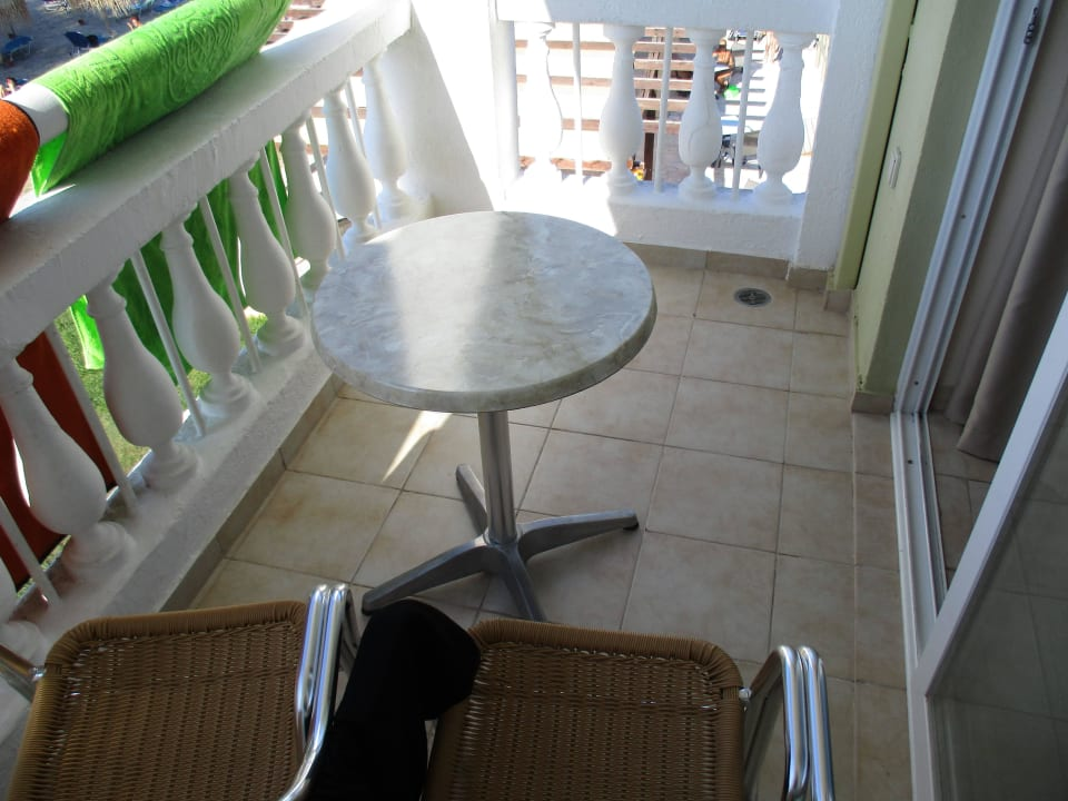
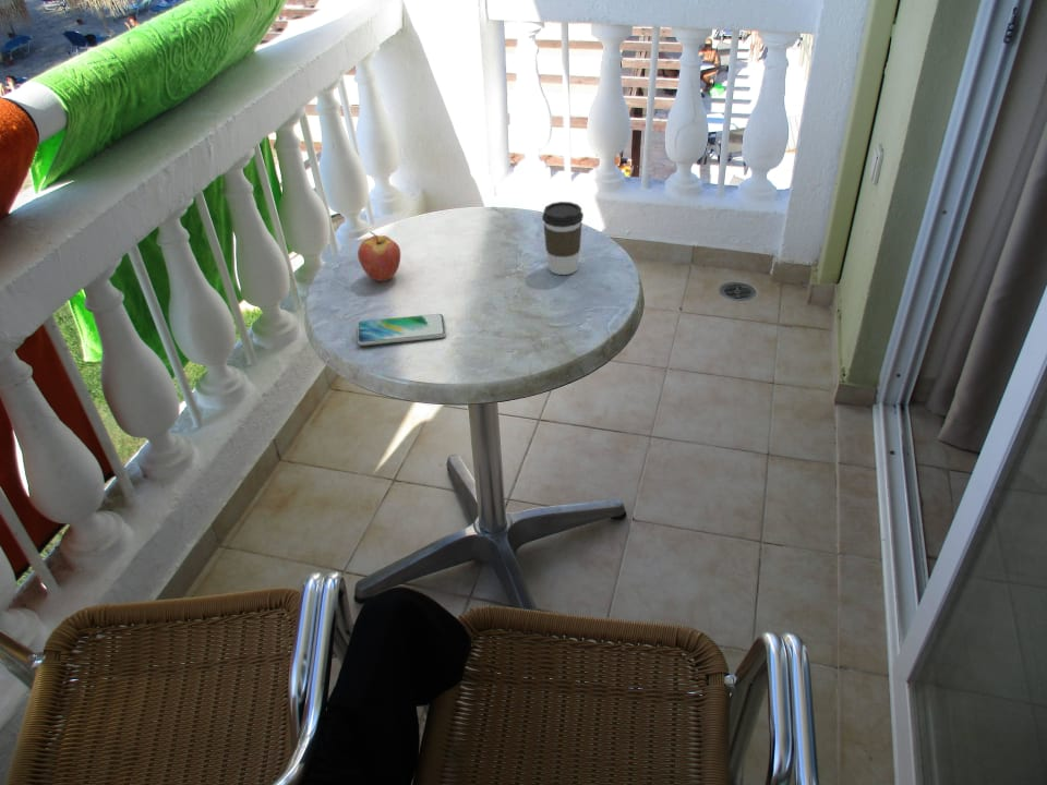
+ coffee cup [541,201,585,276]
+ smartphone [357,313,447,347]
+ fruit [357,230,401,282]
